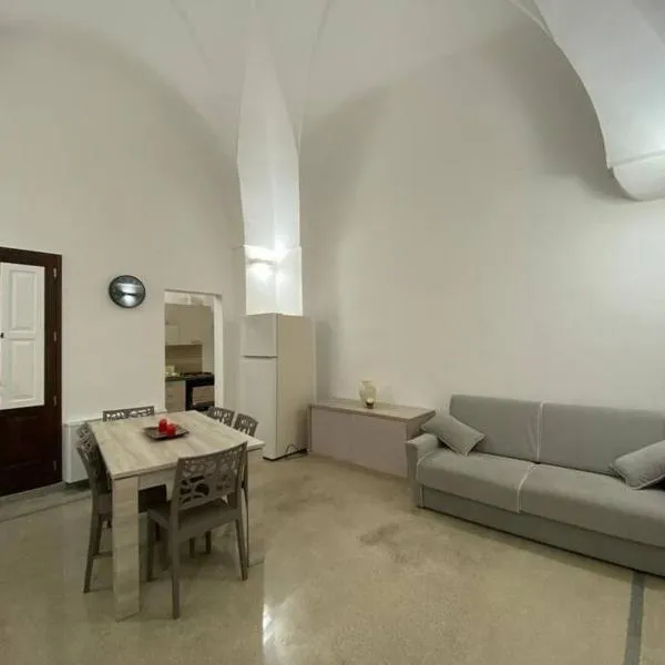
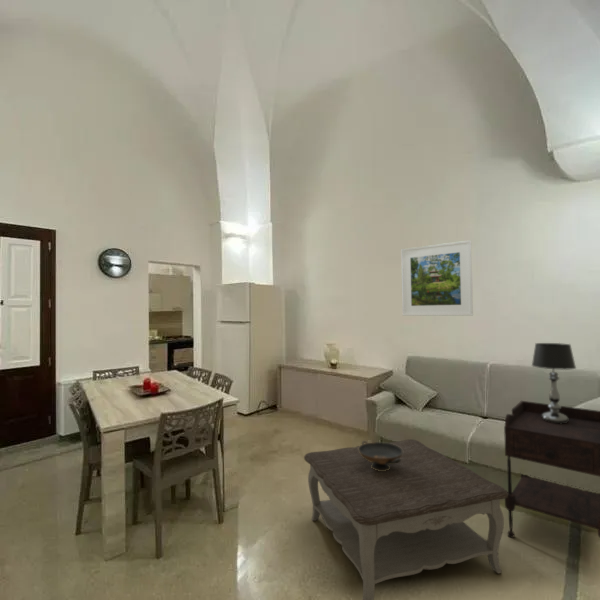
+ table lamp [531,342,577,424]
+ coffee table [303,438,508,600]
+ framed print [400,239,474,317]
+ side table [503,400,600,539]
+ decorative bowl [358,440,403,471]
